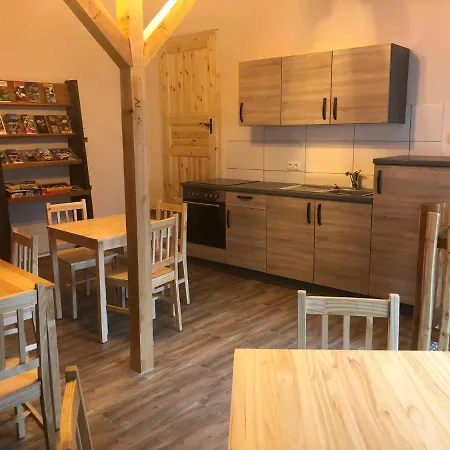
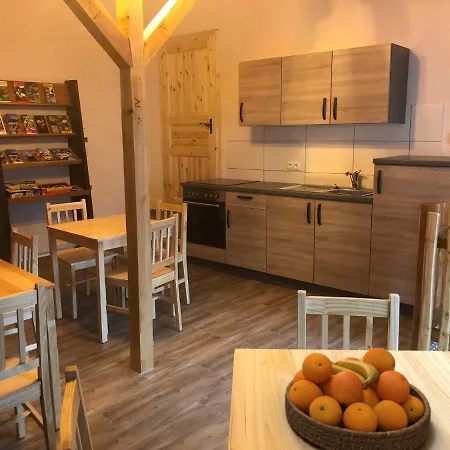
+ fruit bowl [284,345,432,450]
